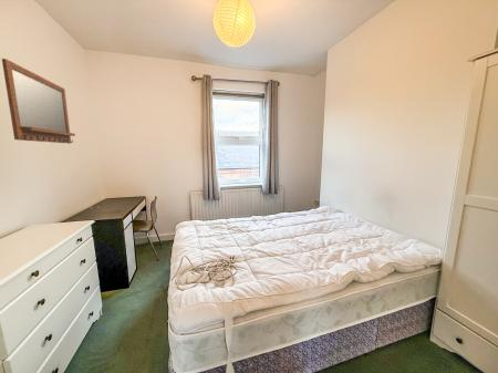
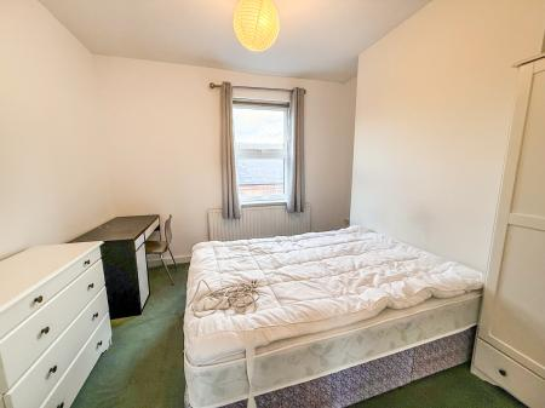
- home mirror [1,58,76,144]
